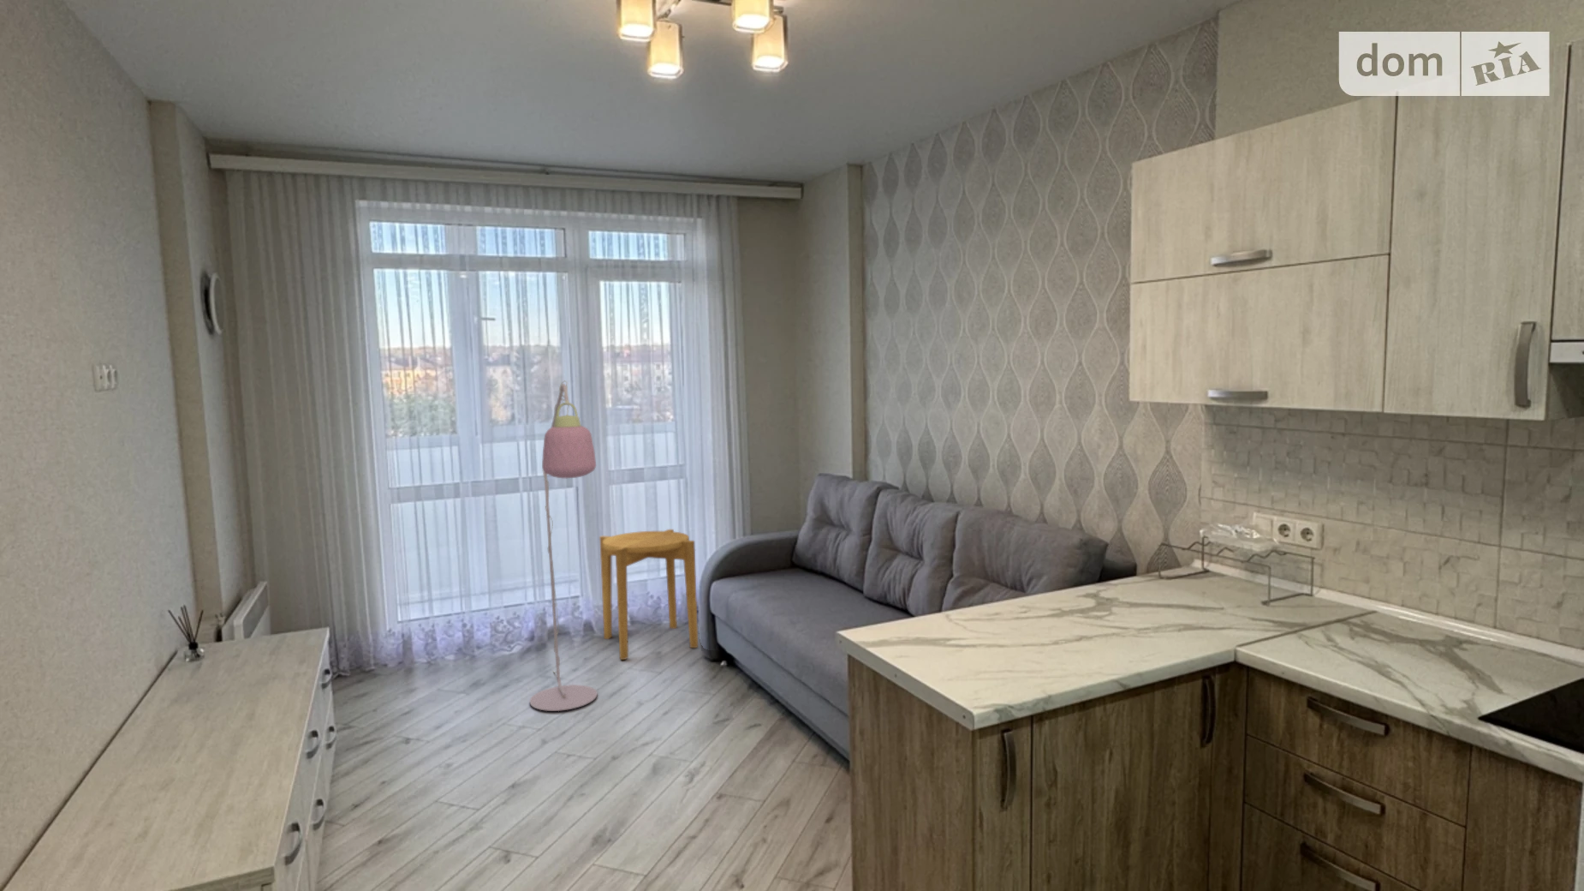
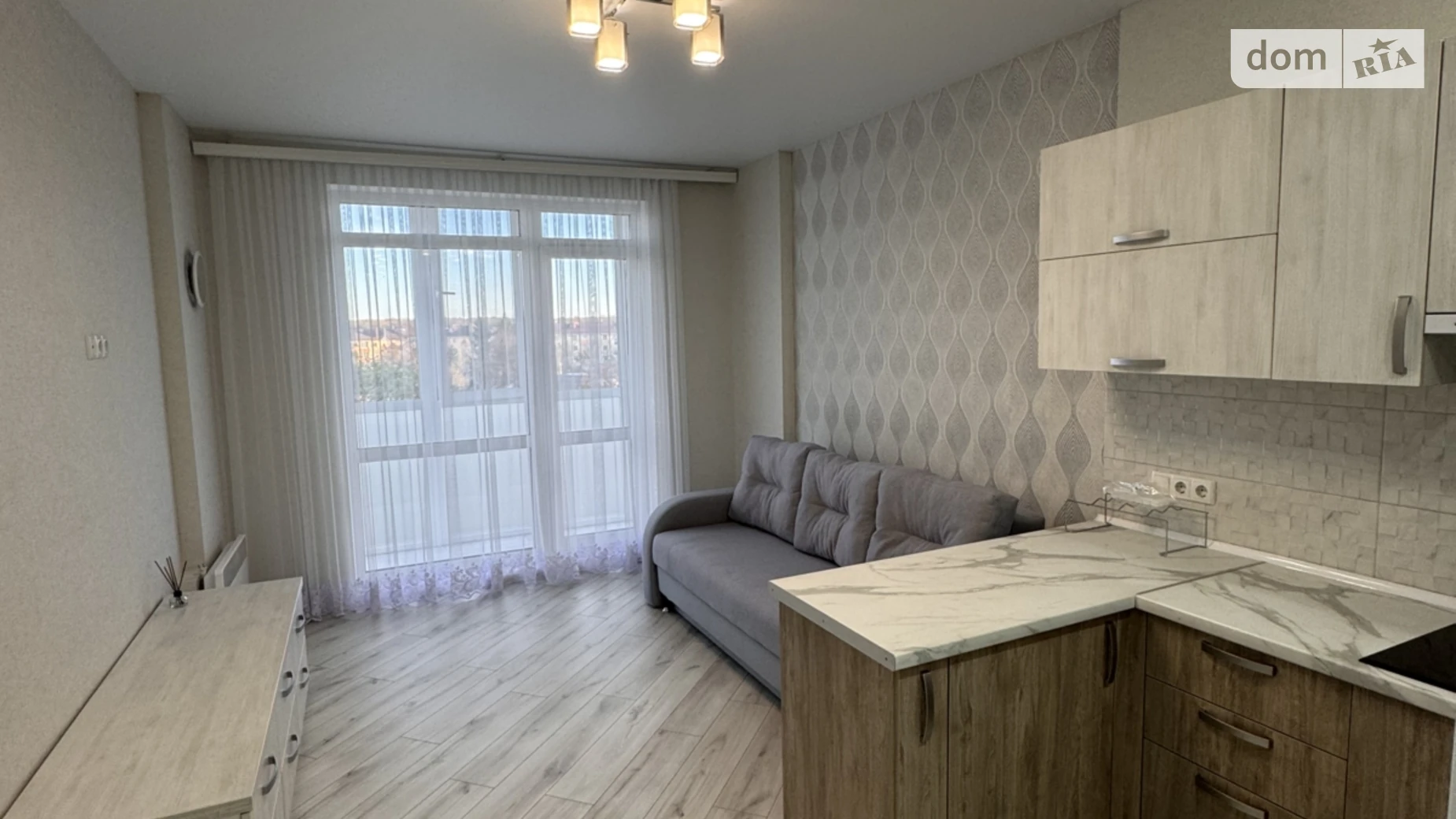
- floor lamp [529,380,598,711]
- side table [598,529,698,660]
